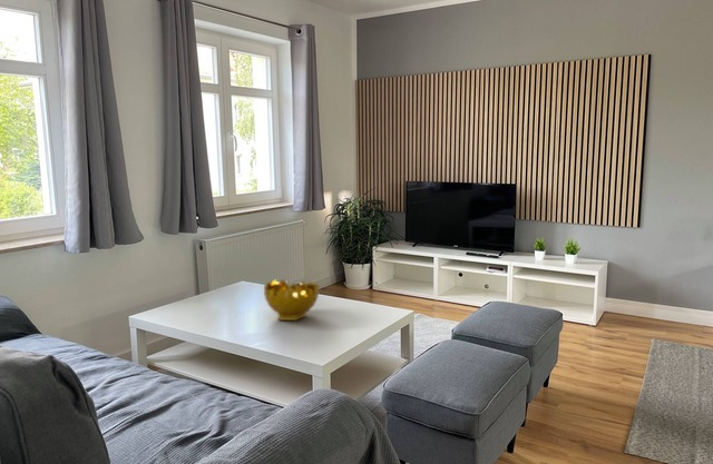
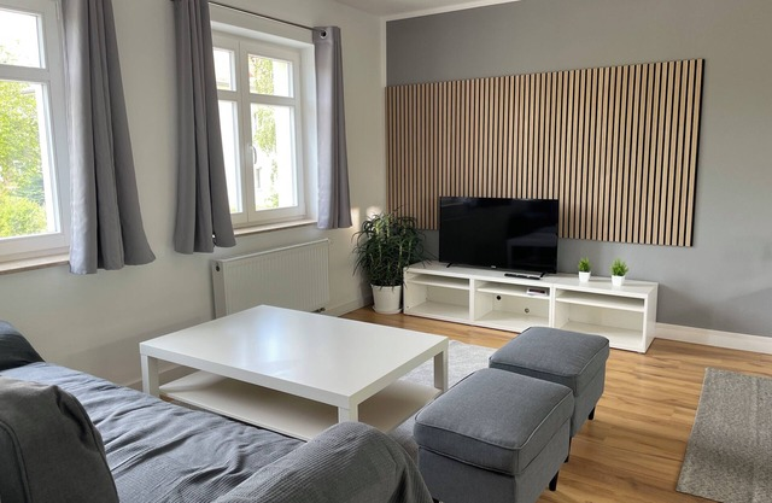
- decorative bowl [263,278,321,322]
